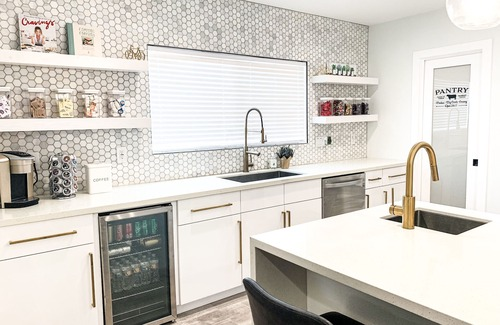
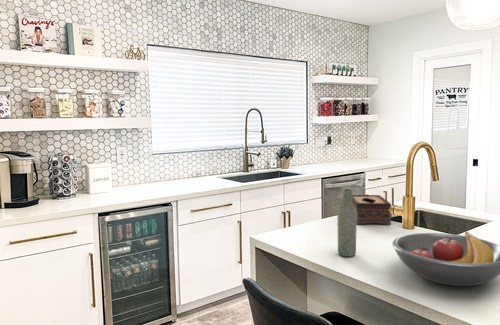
+ bottle [337,188,358,258]
+ fruit bowl [391,230,500,287]
+ tissue box [352,194,393,225]
